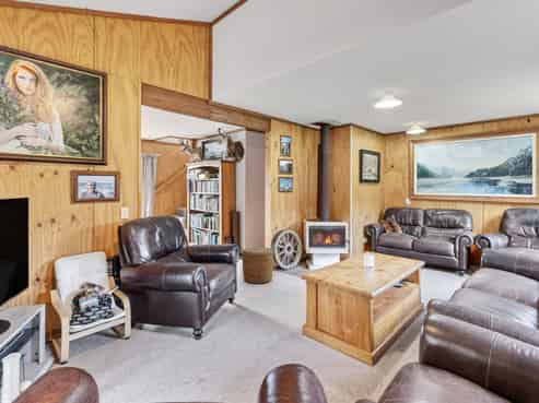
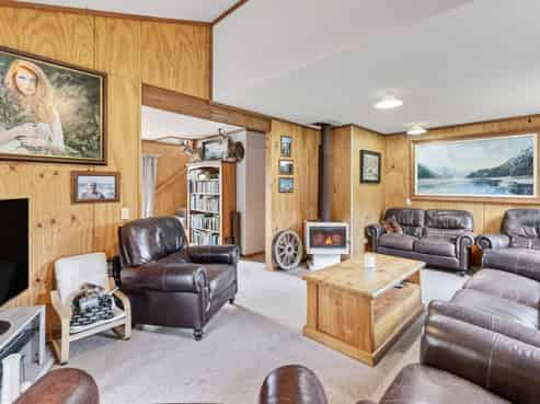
- woven basket [241,246,276,285]
